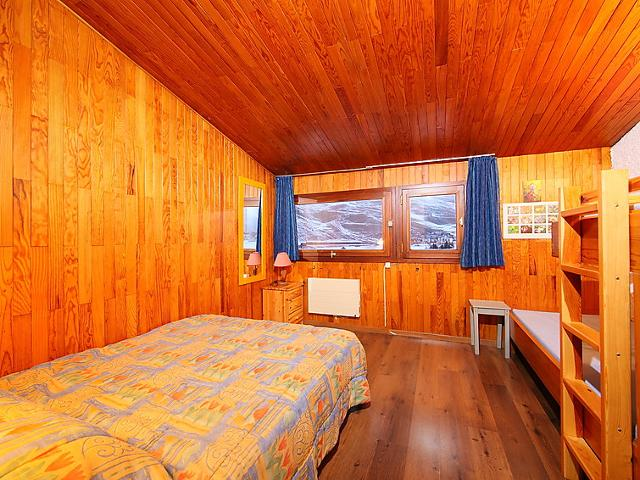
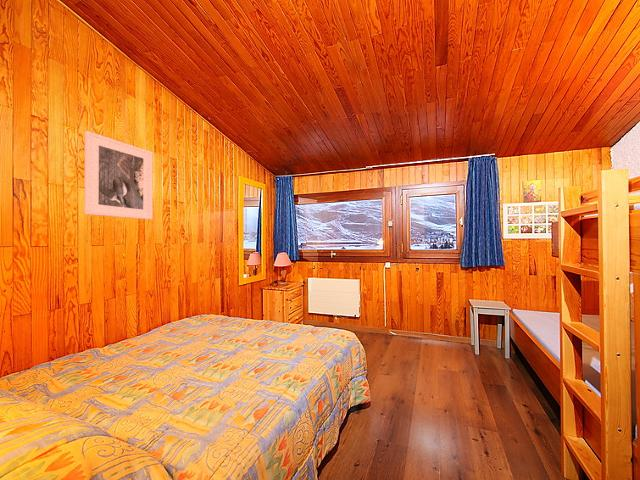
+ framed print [83,130,154,221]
